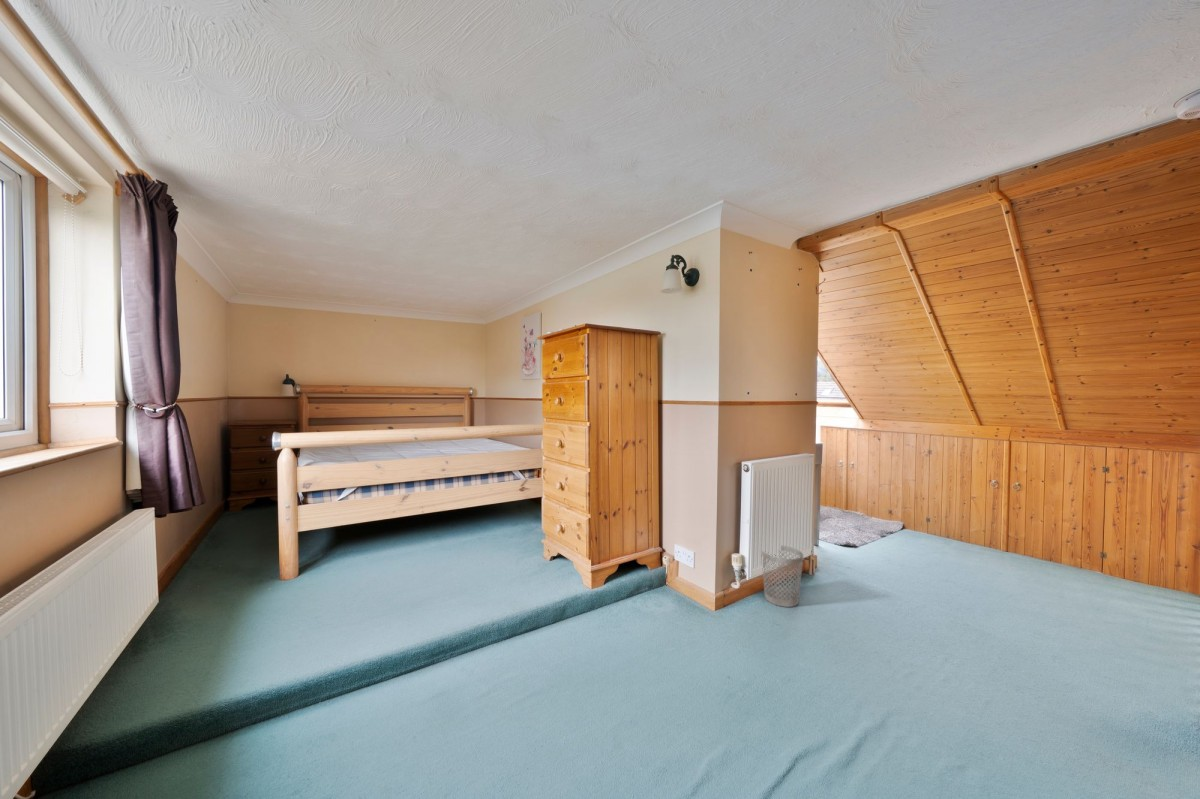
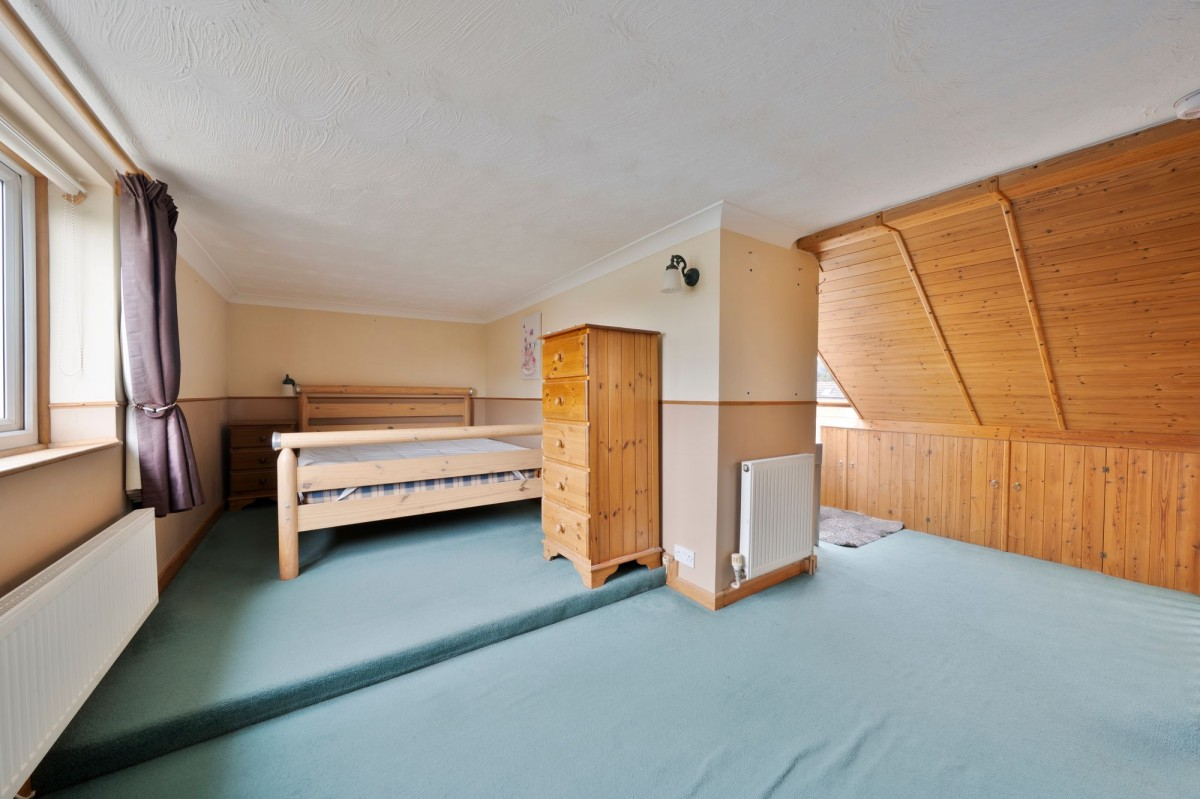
- wastebasket [761,544,804,608]
